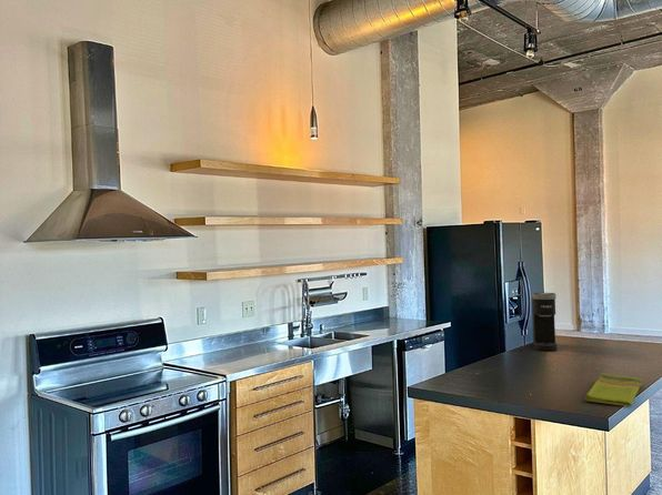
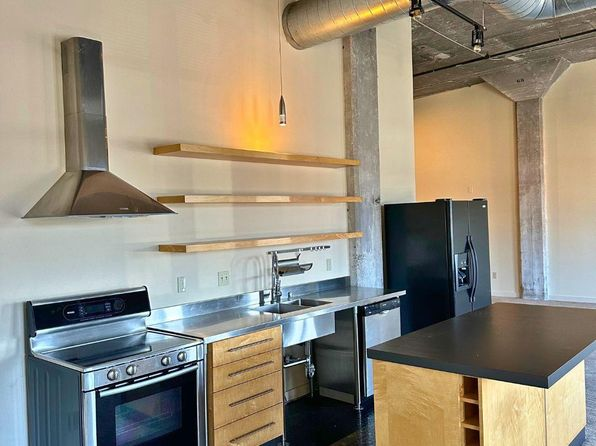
- coffee maker [531,292,558,352]
- dish towel [584,372,643,407]
